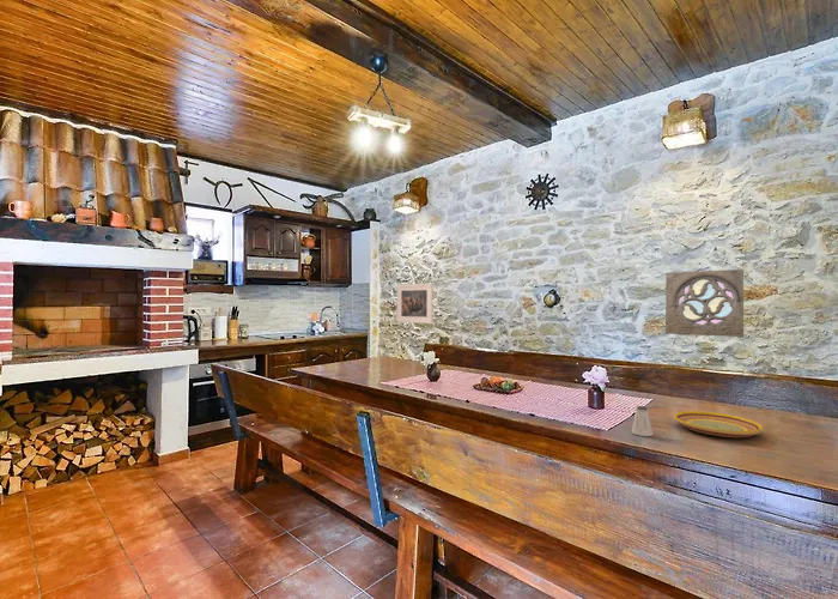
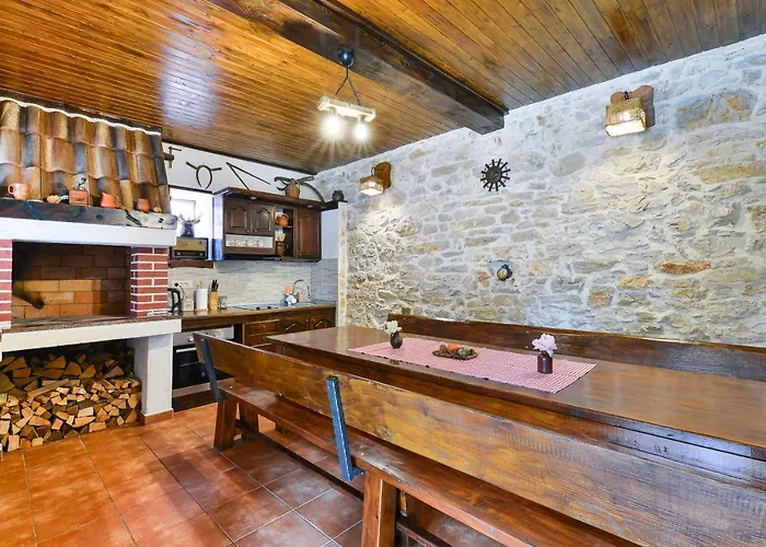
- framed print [396,283,433,325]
- plate [673,410,764,438]
- saltshaker [631,405,655,437]
- wall ornament [664,268,745,338]
